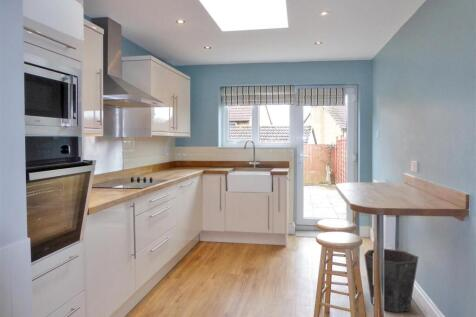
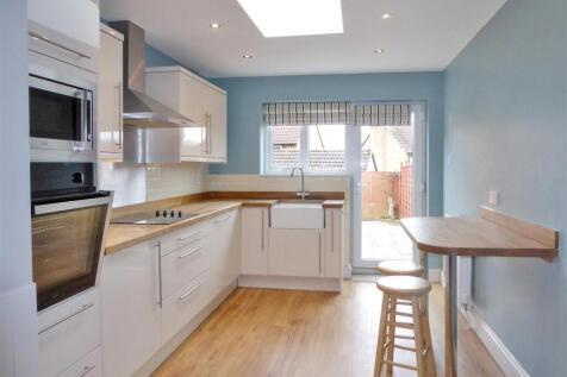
- waste bin [363,248,419,313]
